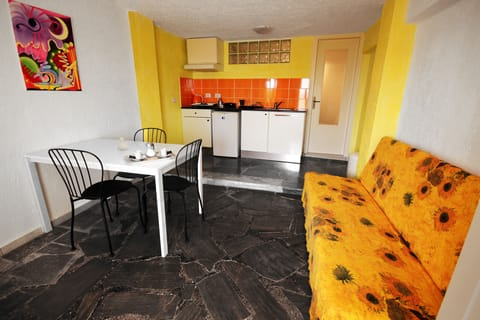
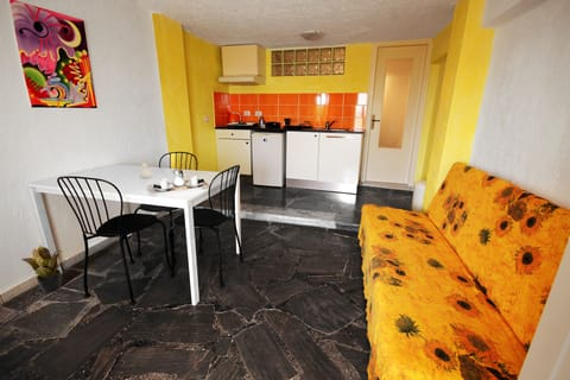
+ potted plant [20,245,63,294]
